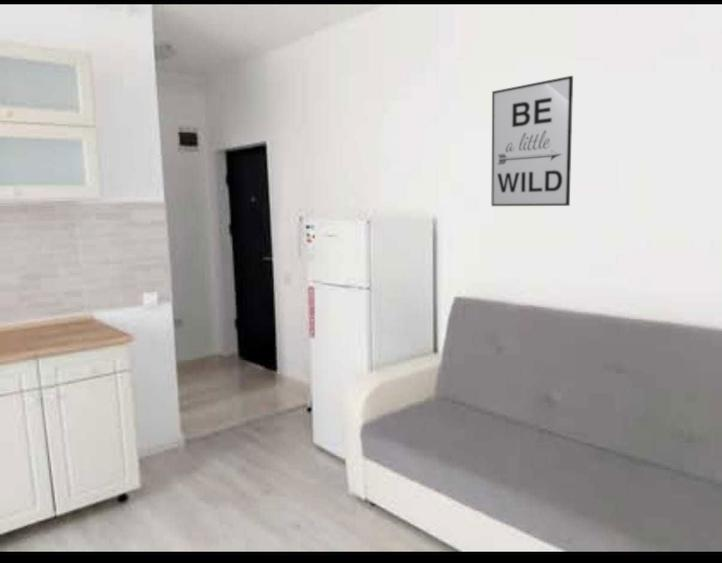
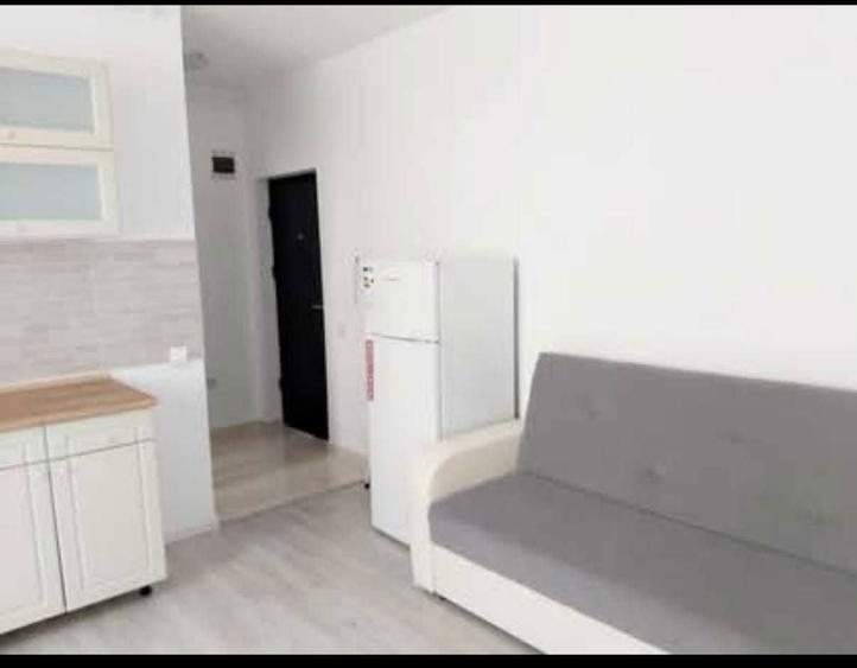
- wall art [490,75,574,207]
